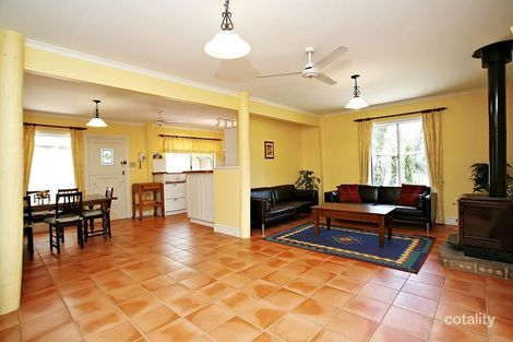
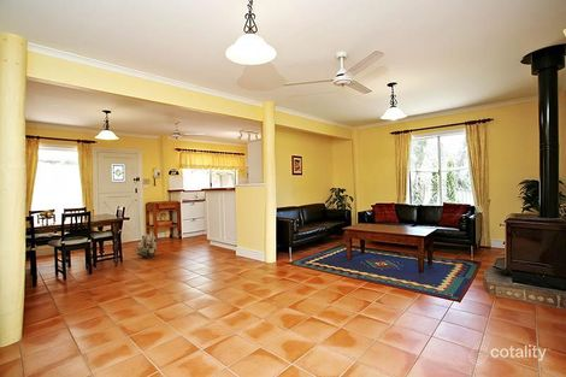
+ backpack [134,232,158,259]
